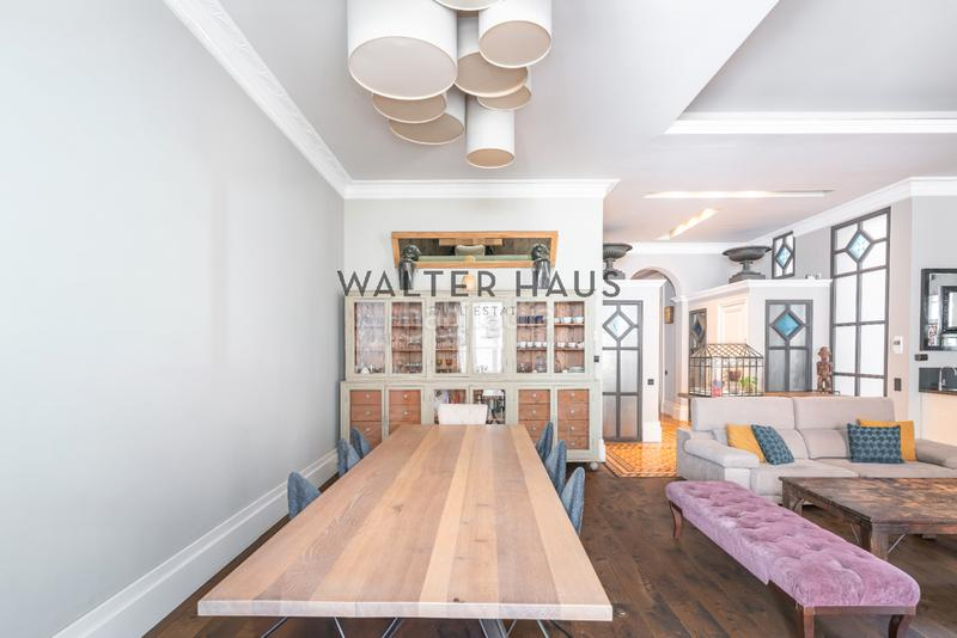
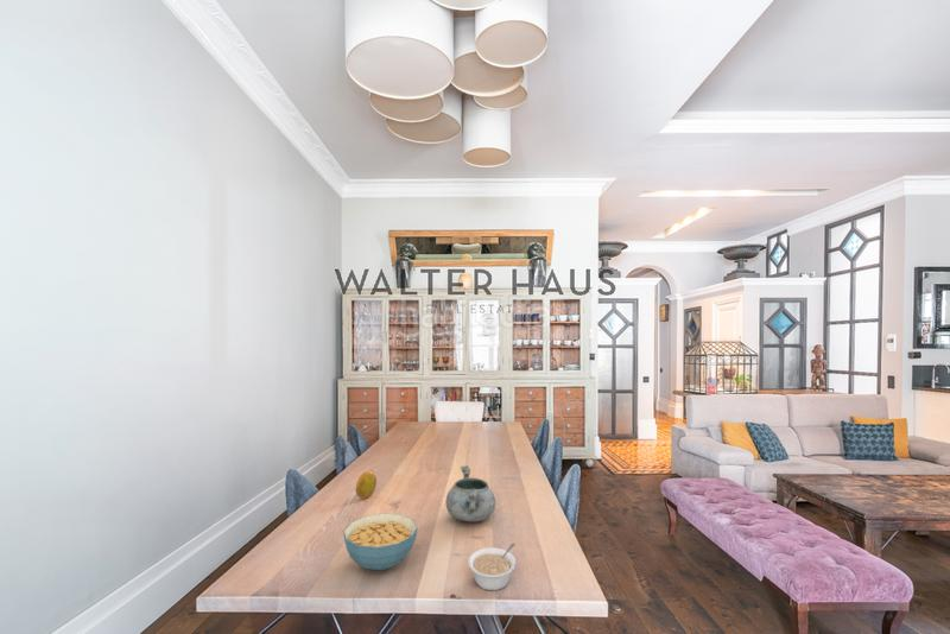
+ decorative bowl [444,464,496,522]
+ cereal bowl [342,513,418,571]
+ legume [467,543,518,591]
+ coin [355,470,378,500]
